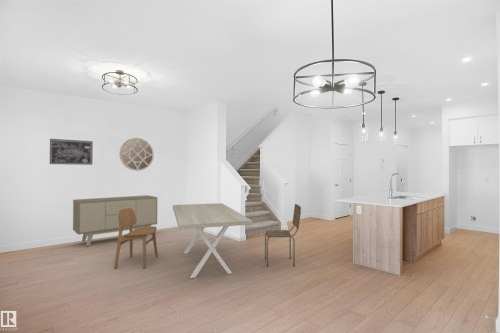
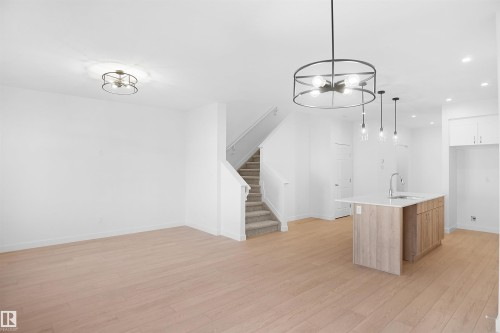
- wall art [49,138,94,166]
- home mirror [118,137,155,172]
- dining chair [113,208,159,269]
- dining table [172,202,254,279]
- sideboard [72,194,158,247]
- dining chair [264,203,302,268]
